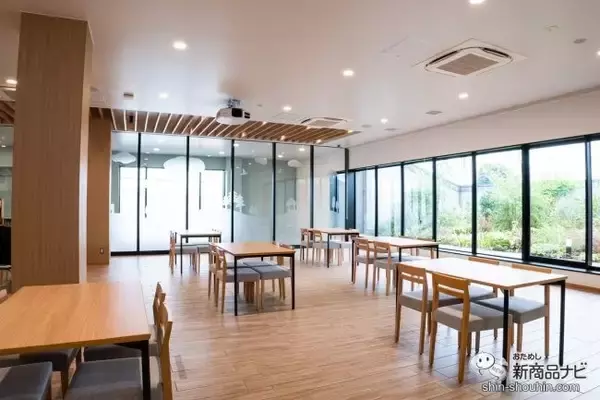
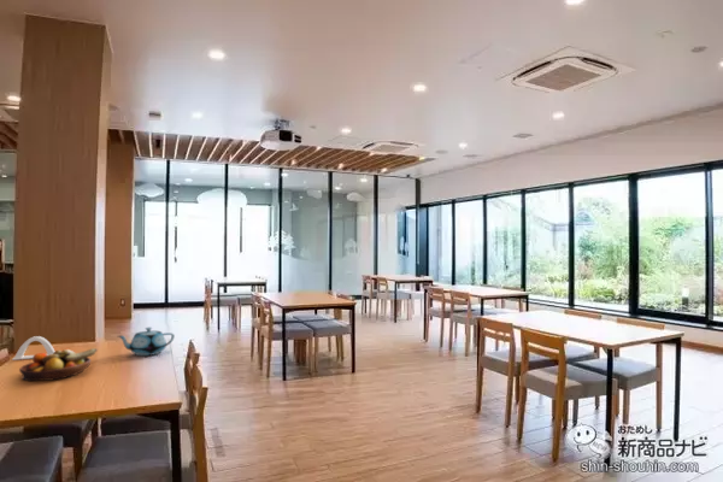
+ fruit bowl [18,347,99,382]
+ napkin holder [11,335,55,362]
+ teapot [117,327,176,357]
